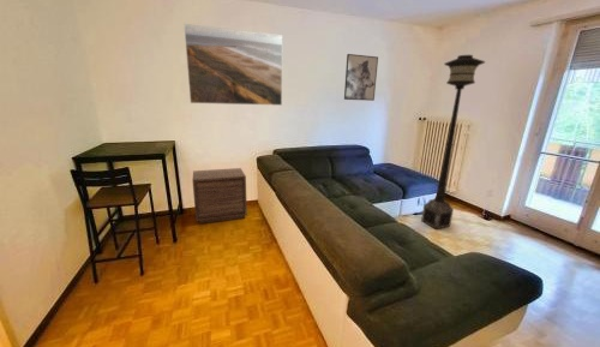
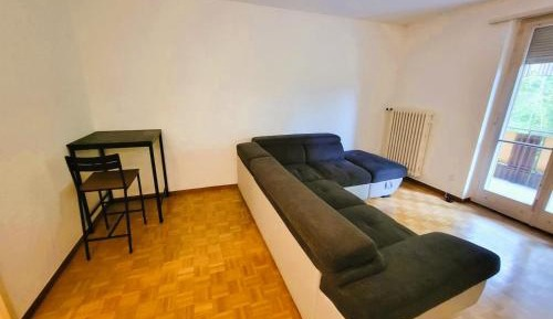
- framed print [182,23,283,107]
- nightstand [191,167,248,225]
- wall art [343,53,379,102]
- floor lamp [420,54,486,231]
